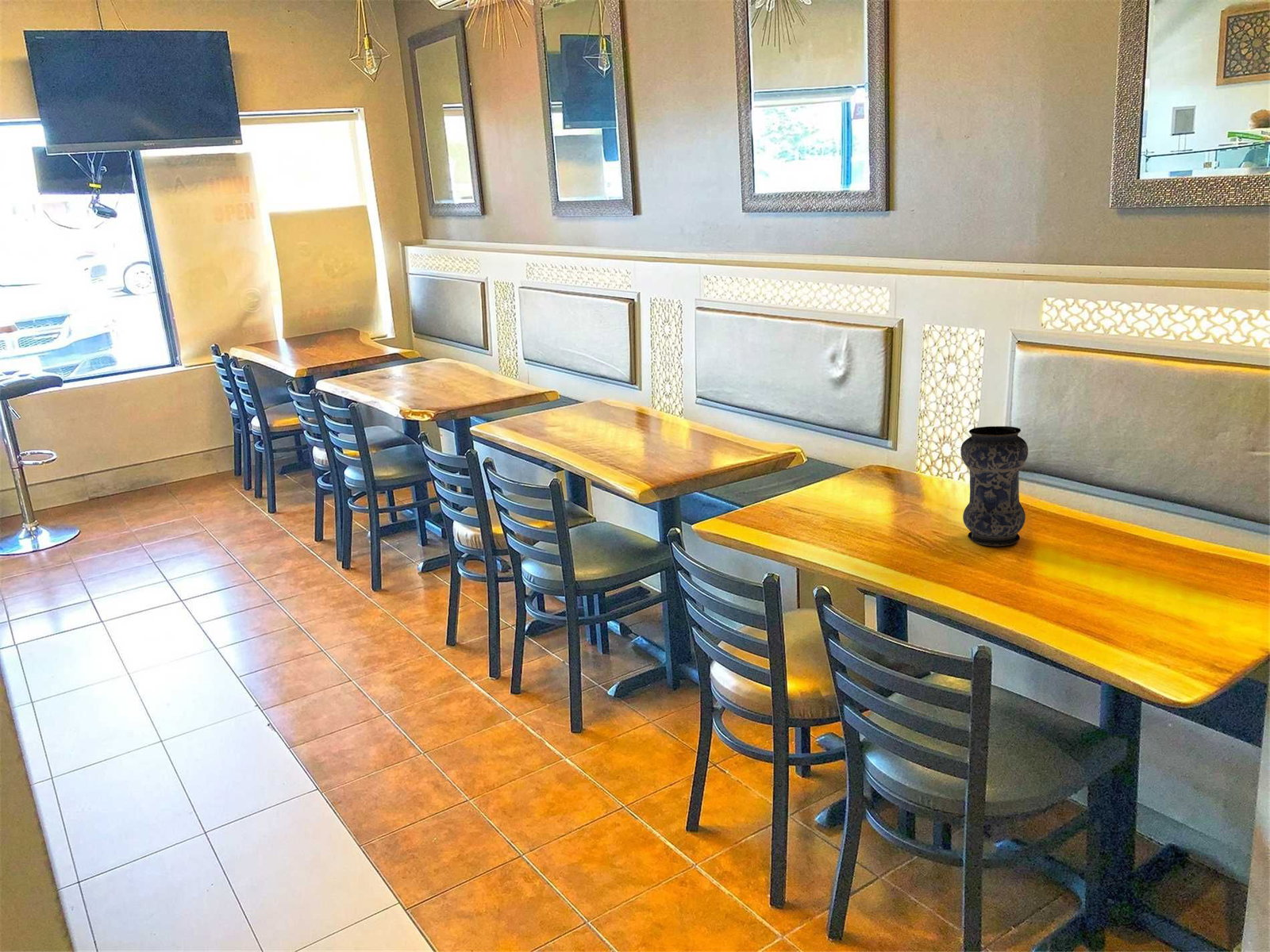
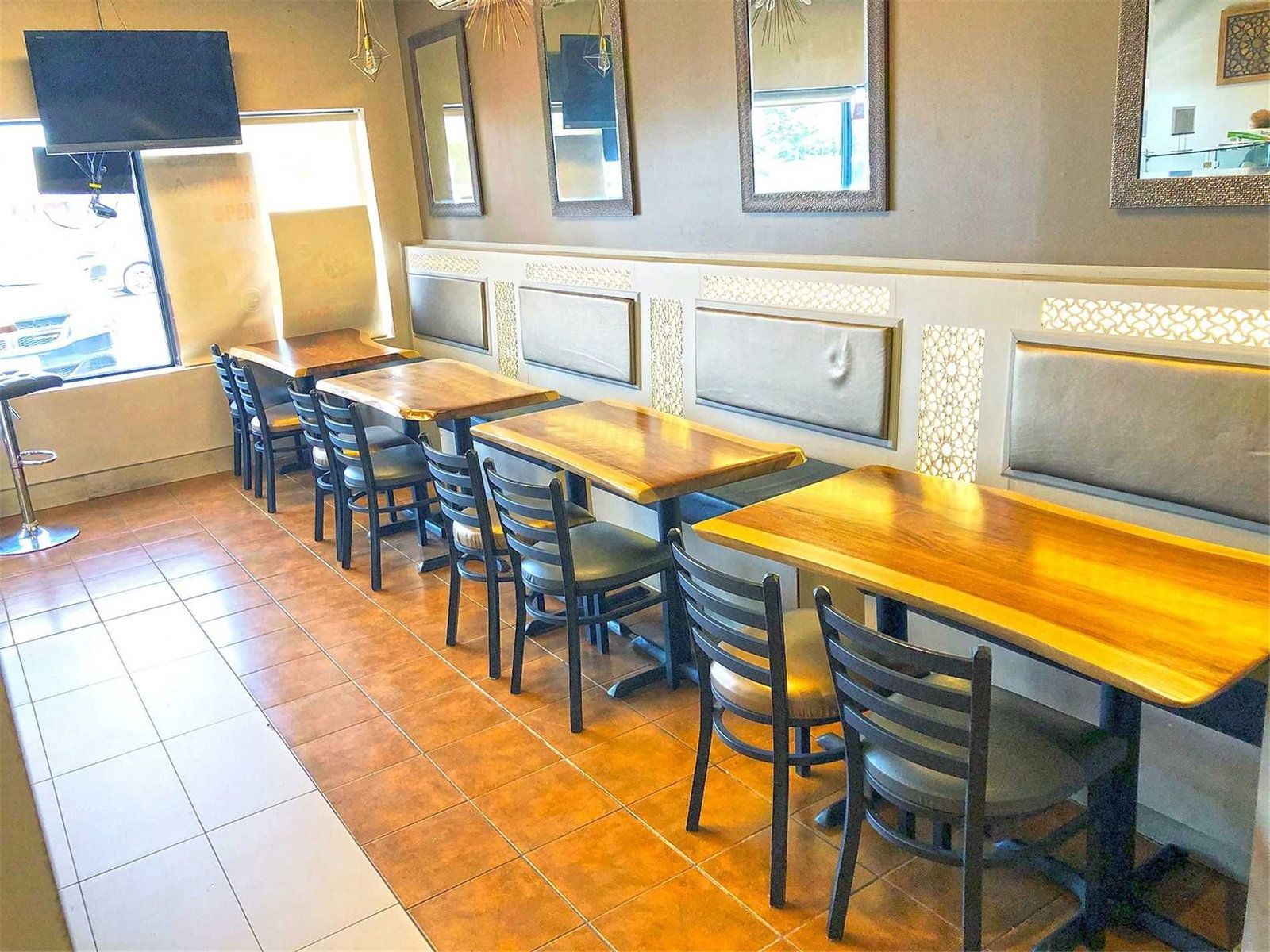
- vase [960,425,1029,547]
